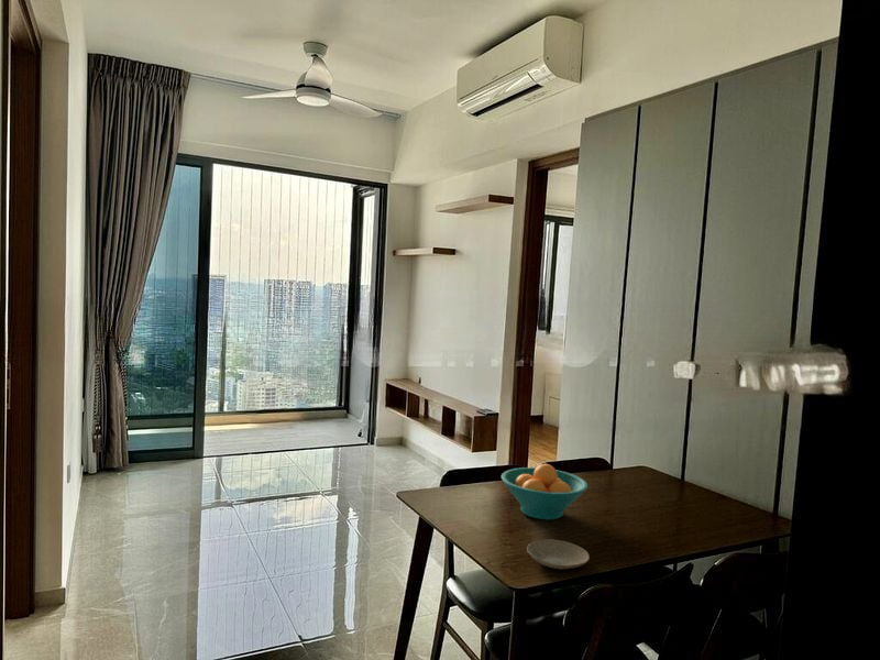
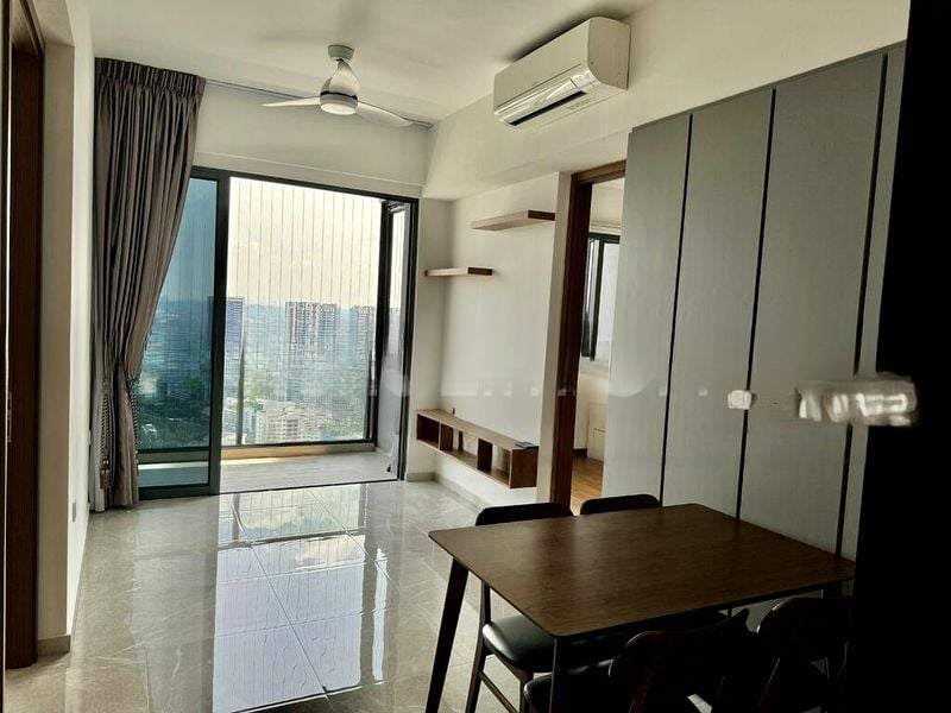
- fruit bowl [501,463,588,520]
- plate [526,538,591,570]
